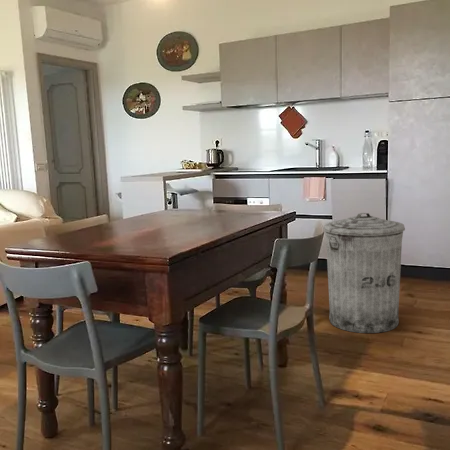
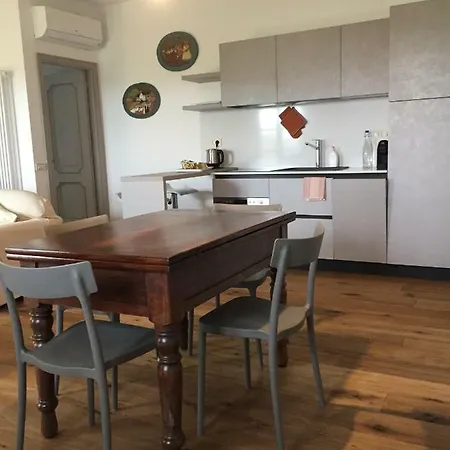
- trash can [323,212,406,334]
